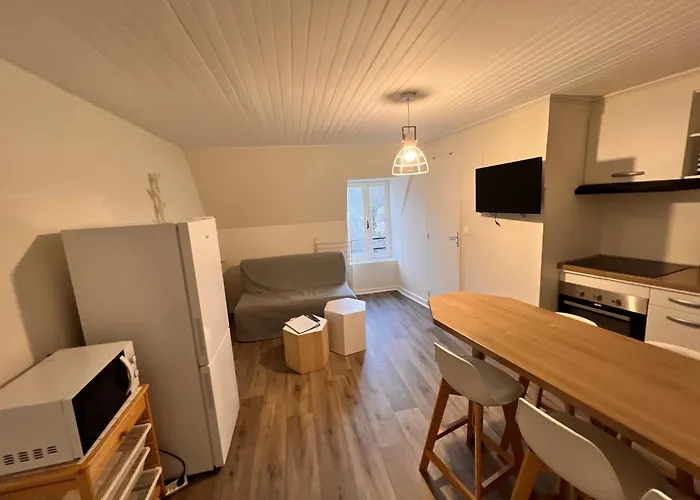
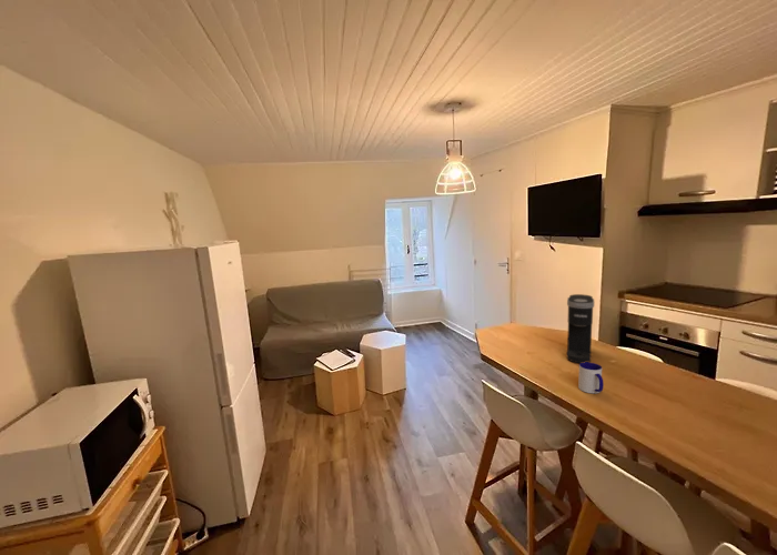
+ mug [577,362,605,394]
+ coffee maker [566,293,595,364]
